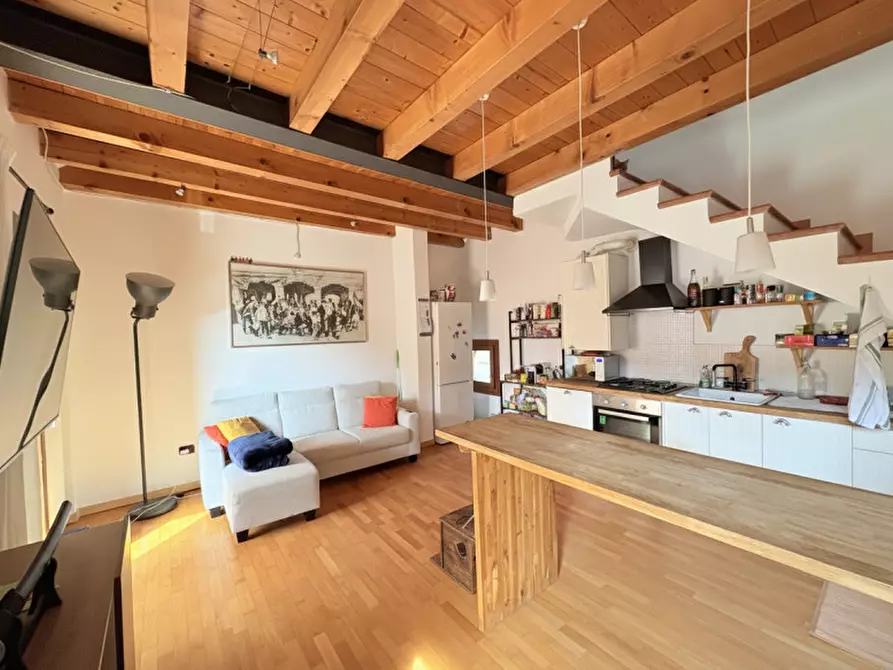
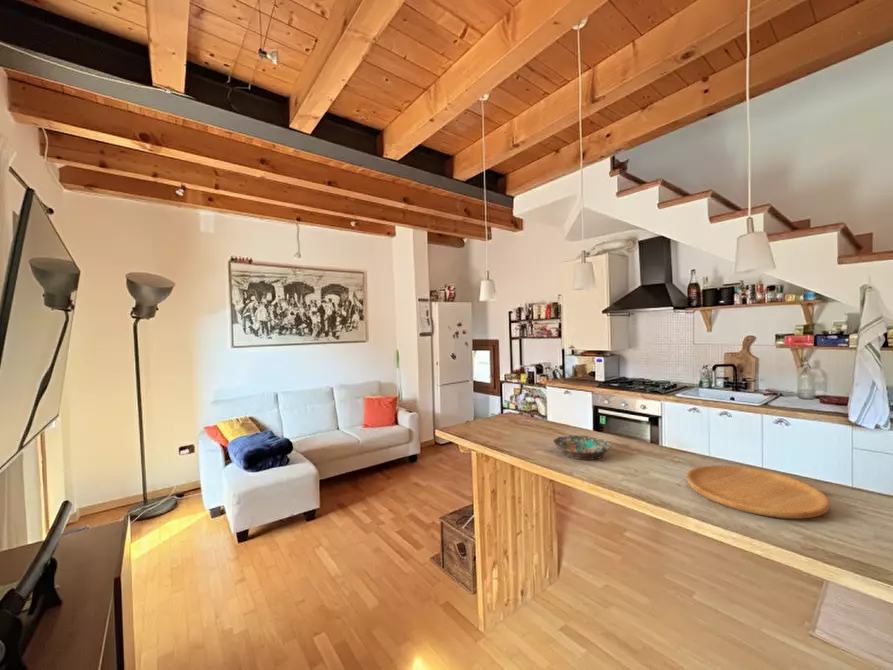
+ bowl [552,434,613,461]
+ cutting board [686,464,831,520]
